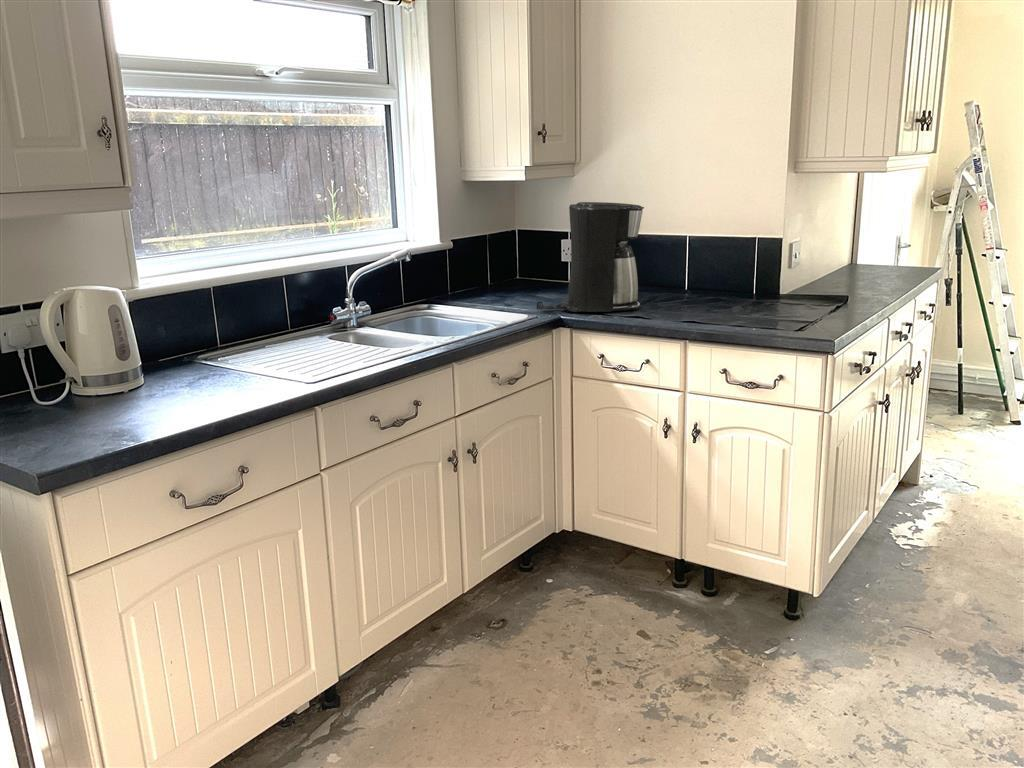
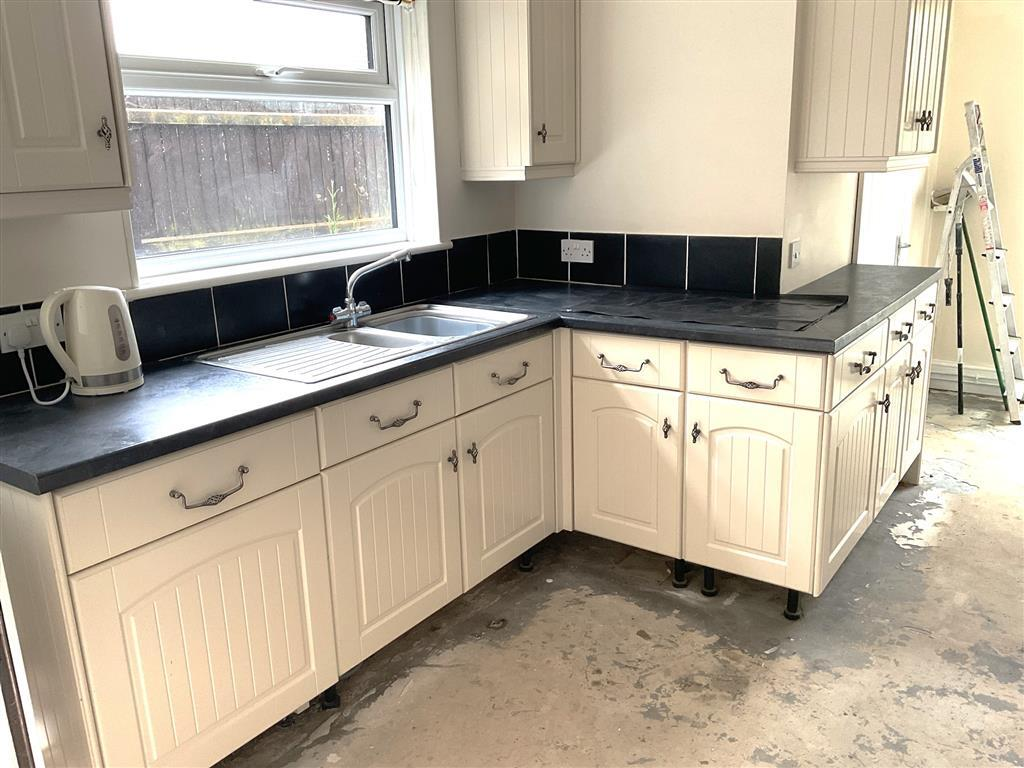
- coffee maker [535,201,645,313]
